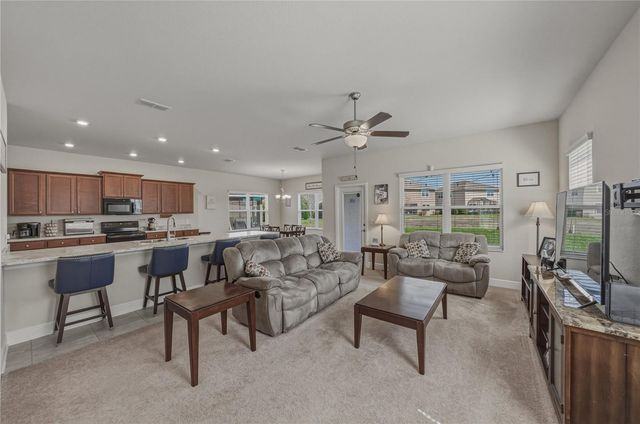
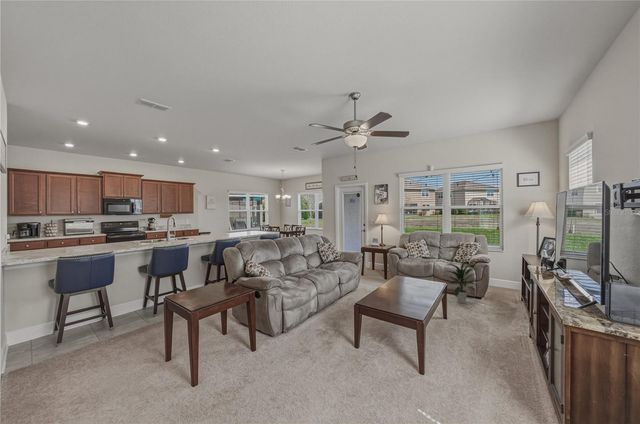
+ indoor plant [446,261,478,305]
